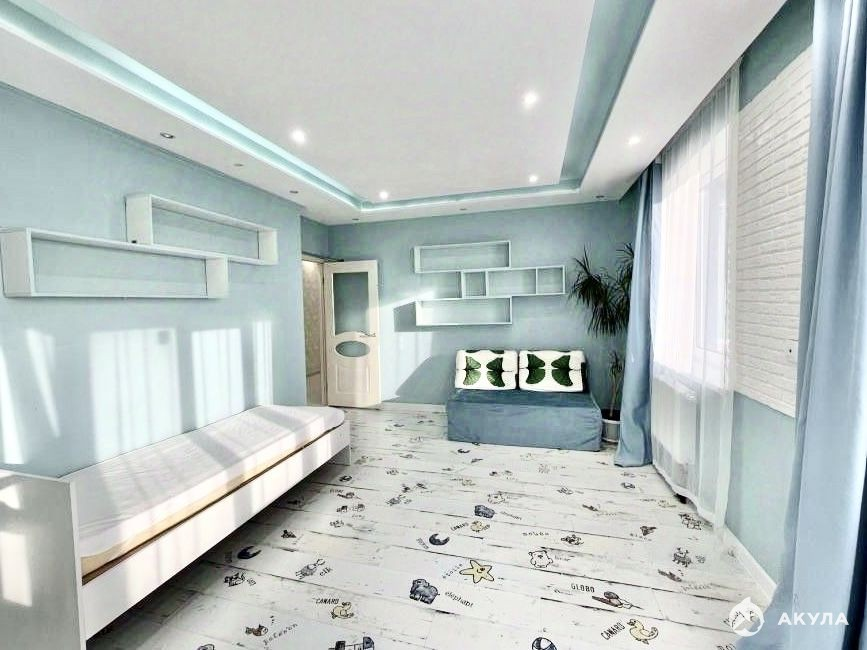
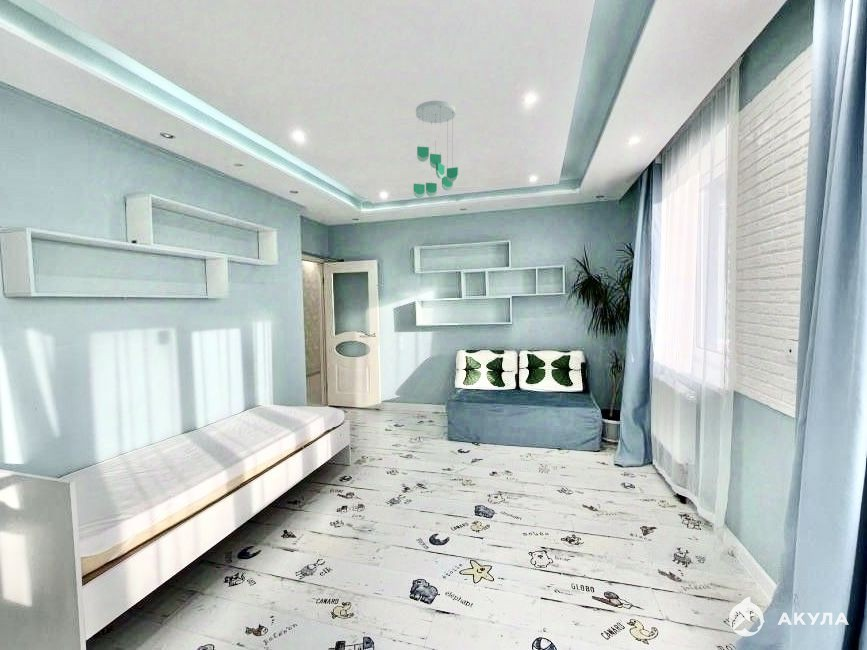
+ ceiling mobile [413,100,459,199]
